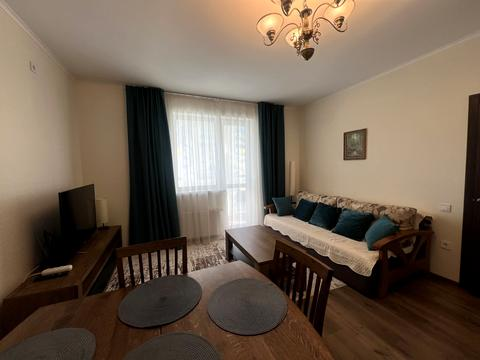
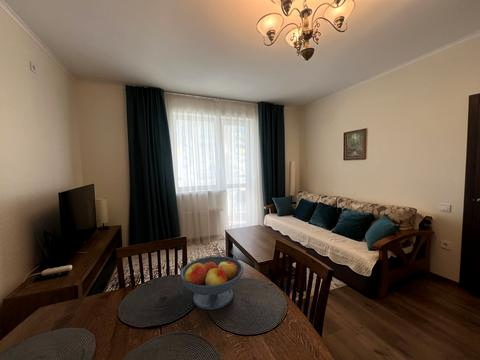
+ fruit bowl [179,255,244,311]
